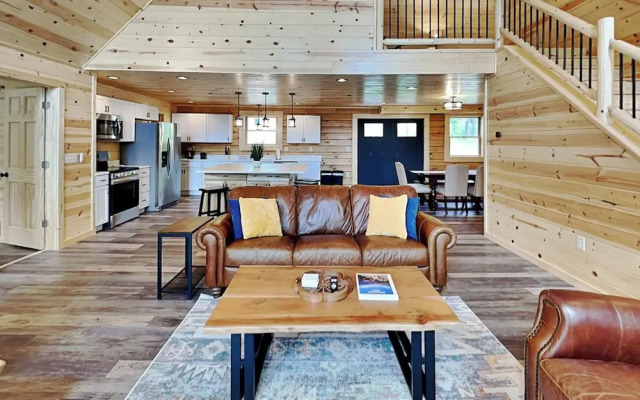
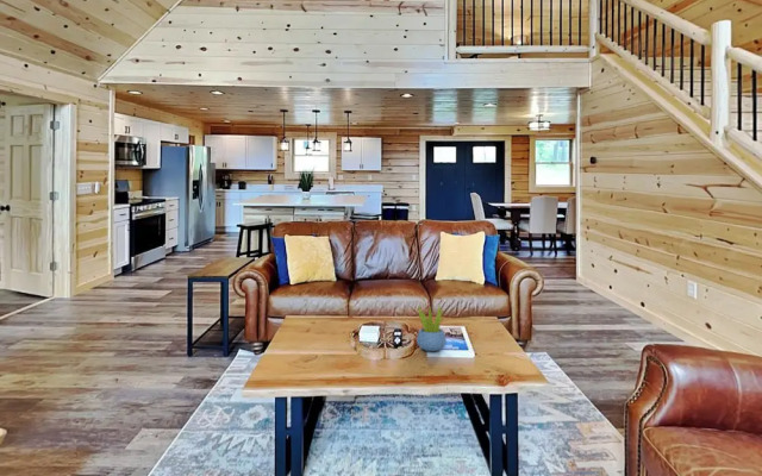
+ succulent plant [416,302,448,352]
